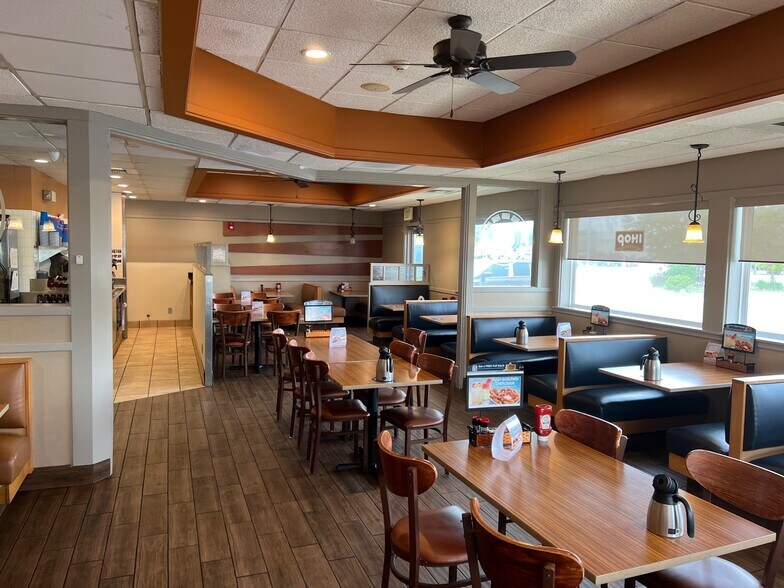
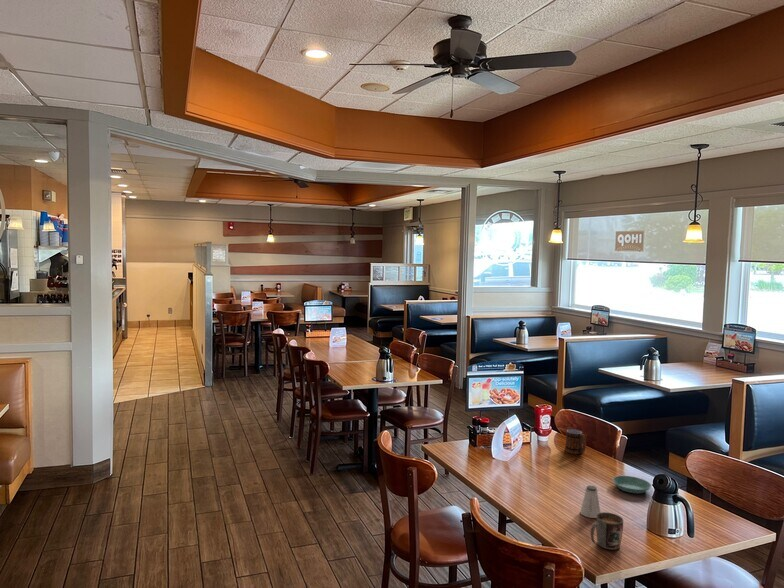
+ mug [589,511,624,551]
+ saltshaker [579,484,602,519]
+ saucer [612,475,652,494]
+ mug [564,428,588,455]
